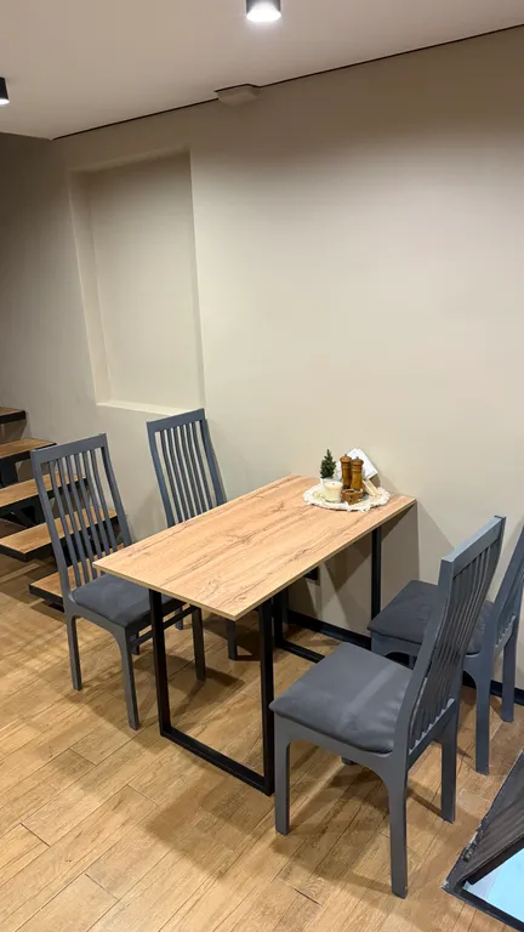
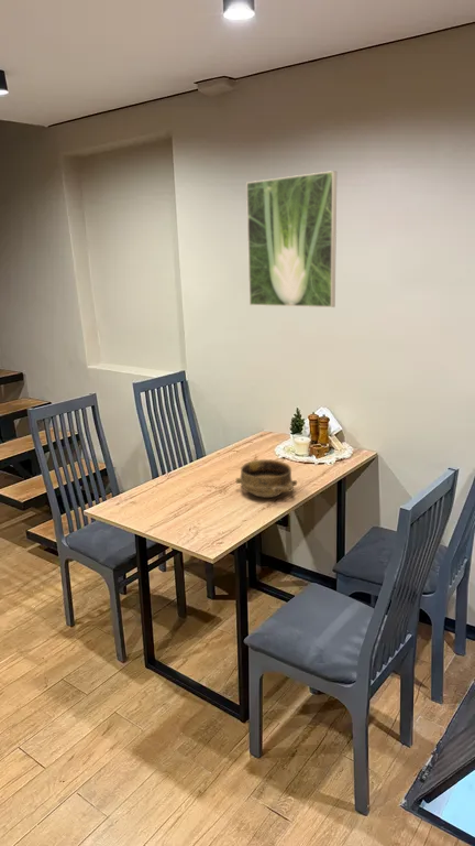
+ ceramic bowl [234,458,298,499]
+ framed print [245,170,338,308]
